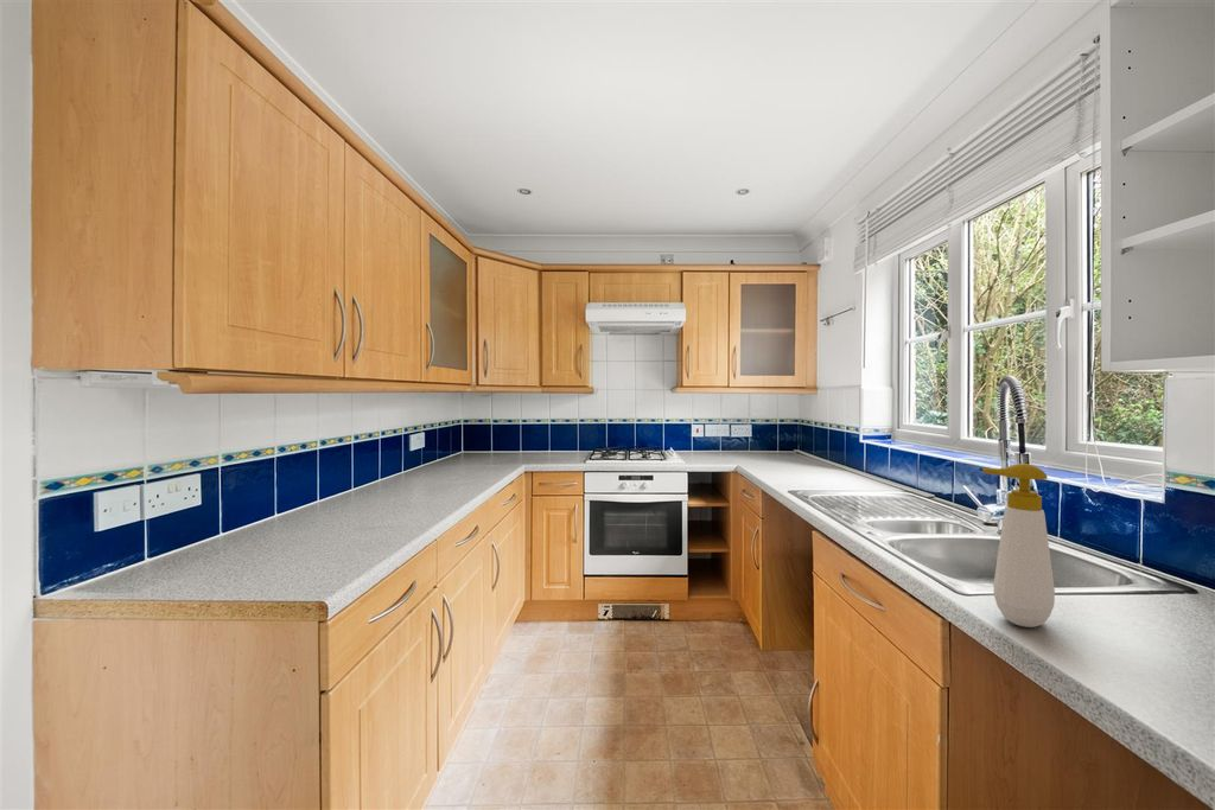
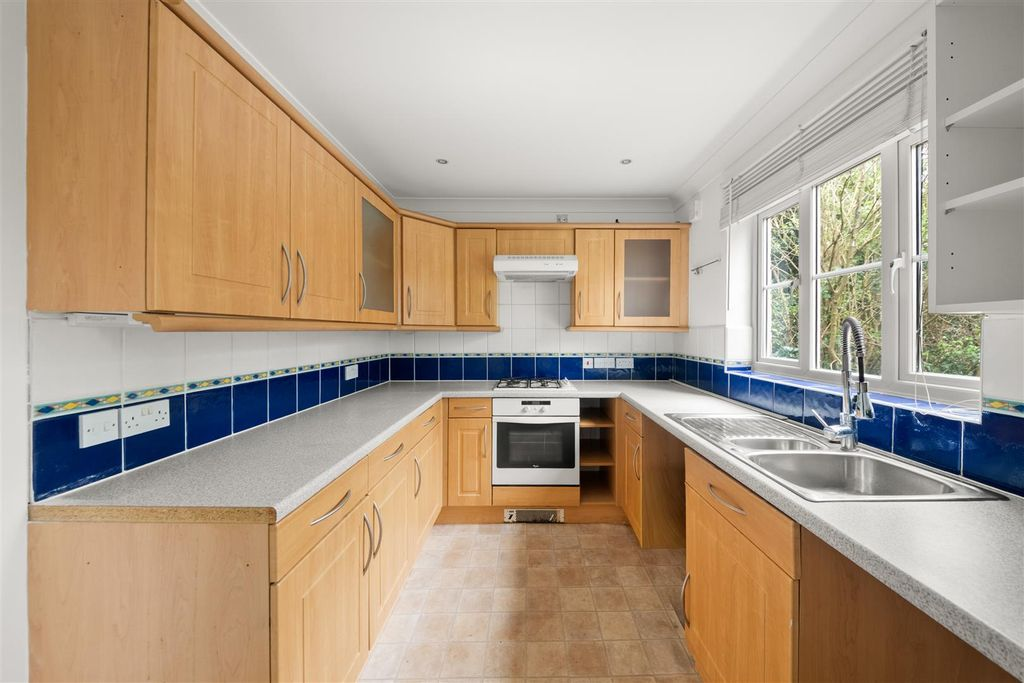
- soap bottle [981,463,1056,629]
